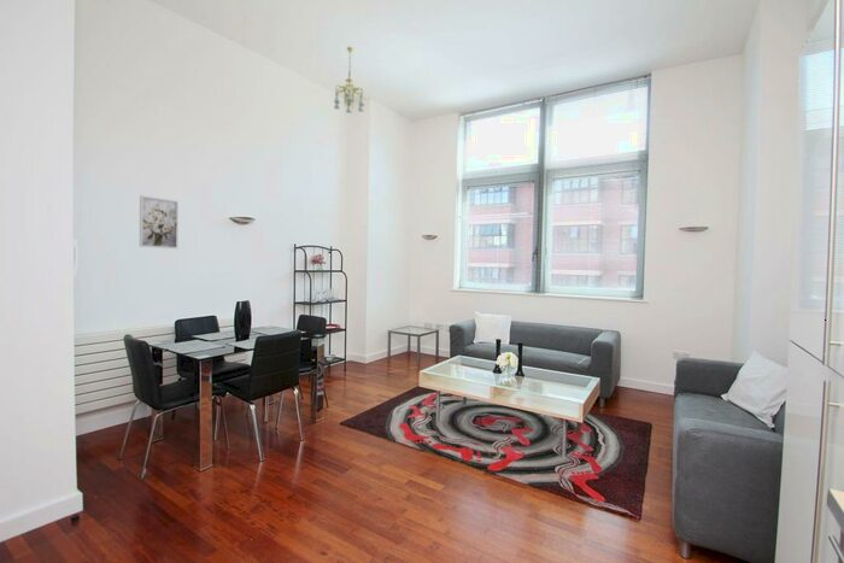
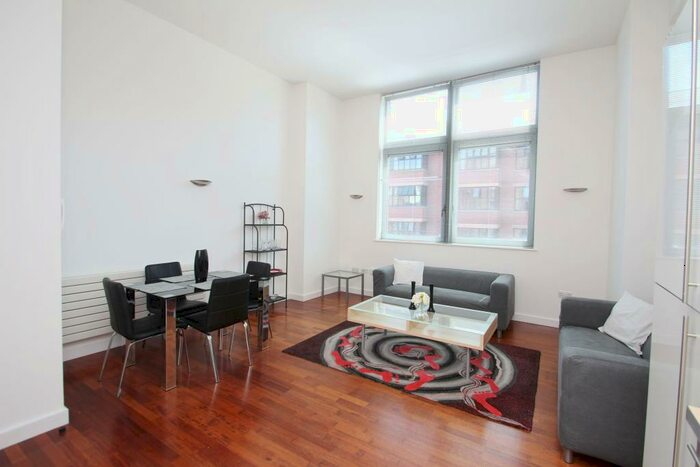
- chandelier [333,46,365,115]
- wall art [139,194,180,250]
